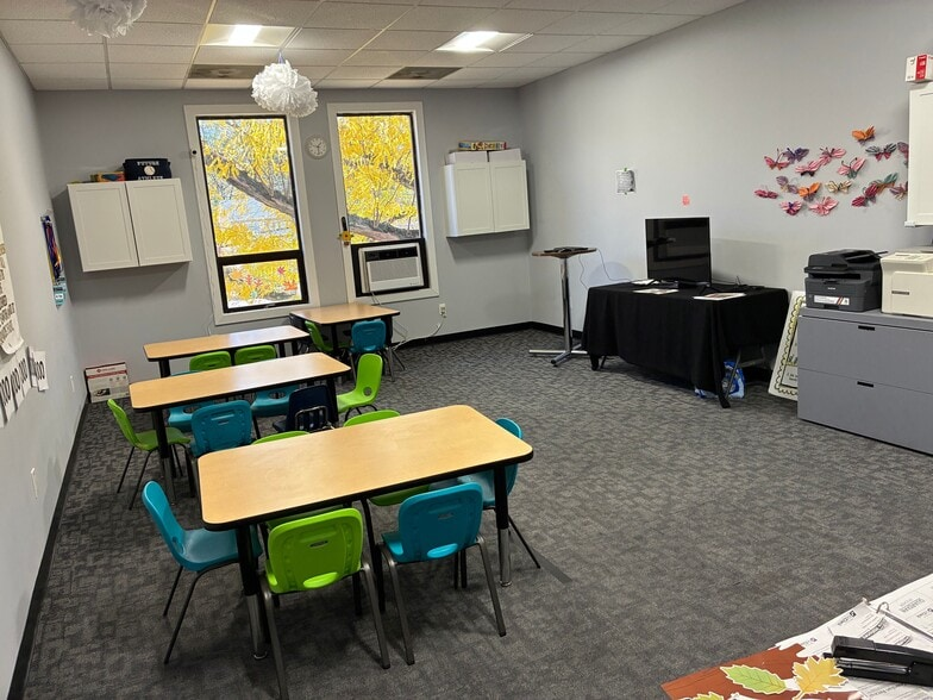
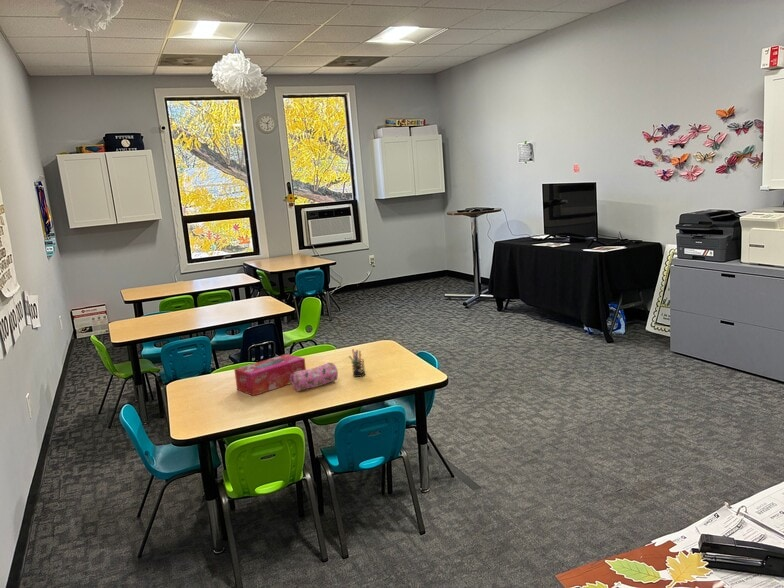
+ tissue box [233,353,307,397]
+ pencil case [290,362,339,392]
+ pen holder [348,348,366,378]
